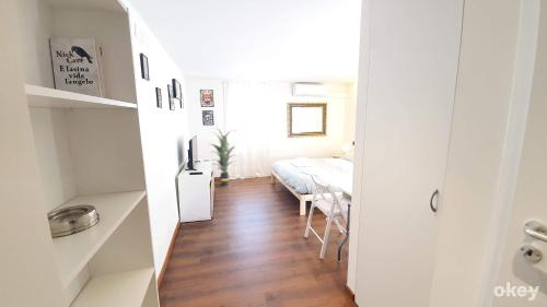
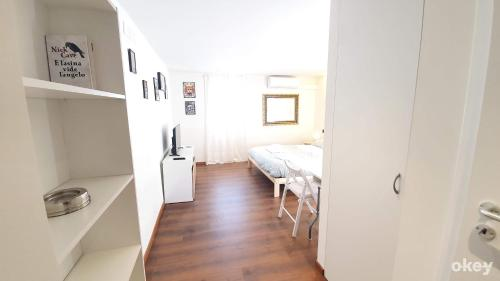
- indoor plant [209,127,238,186]
